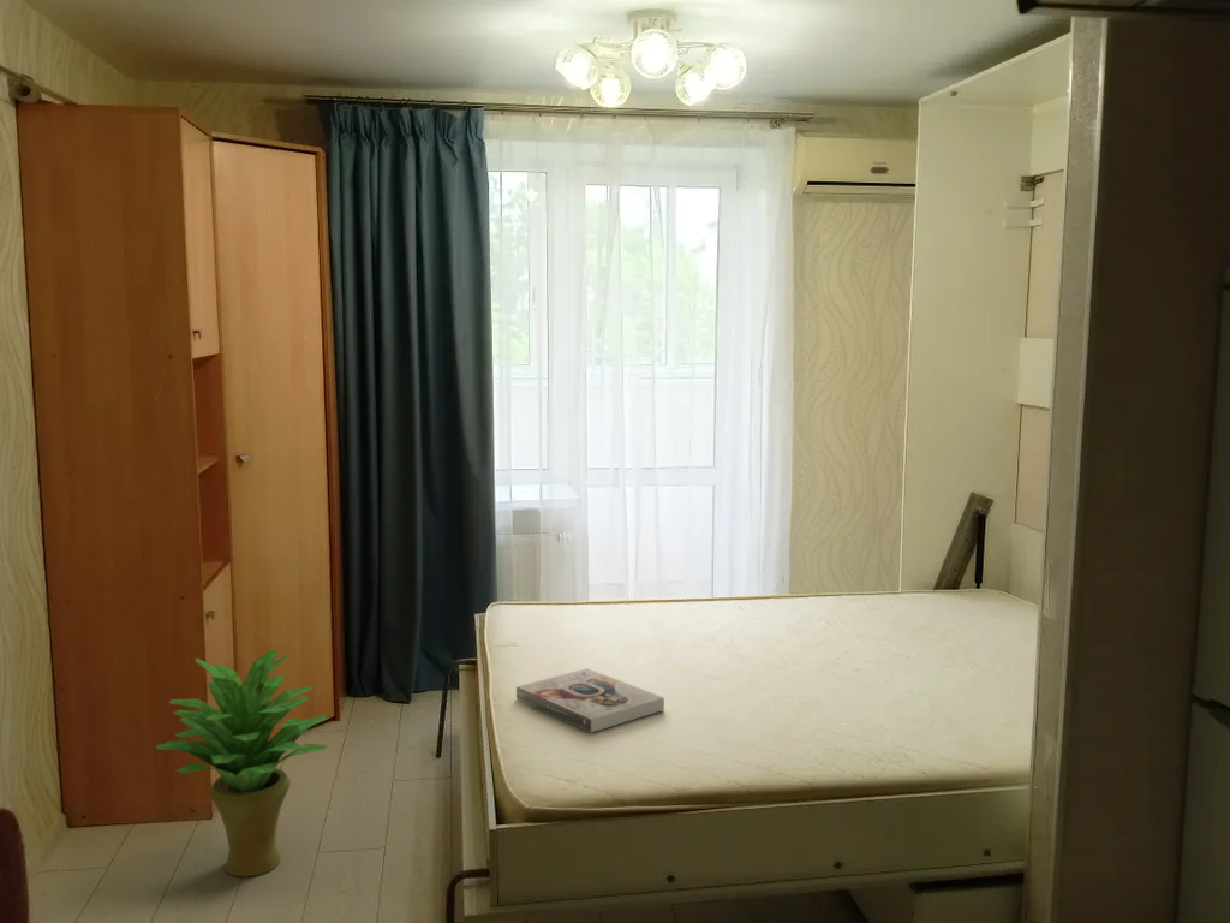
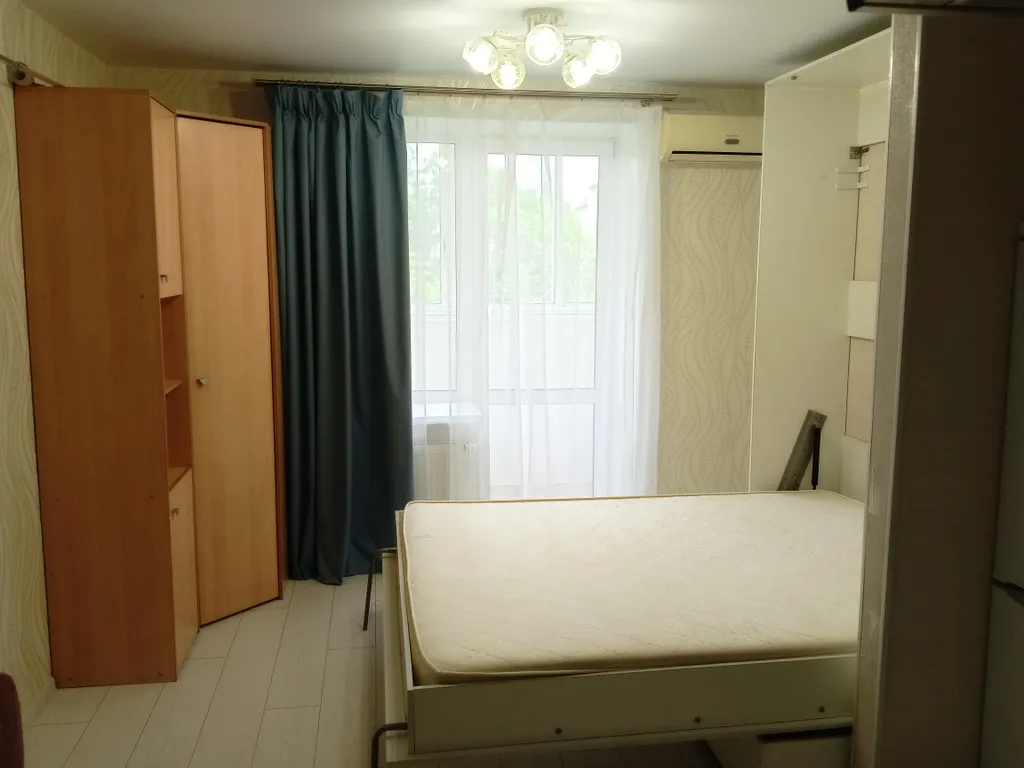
- book [515,667,665,734]
- potted plant [154,648,330,877]
